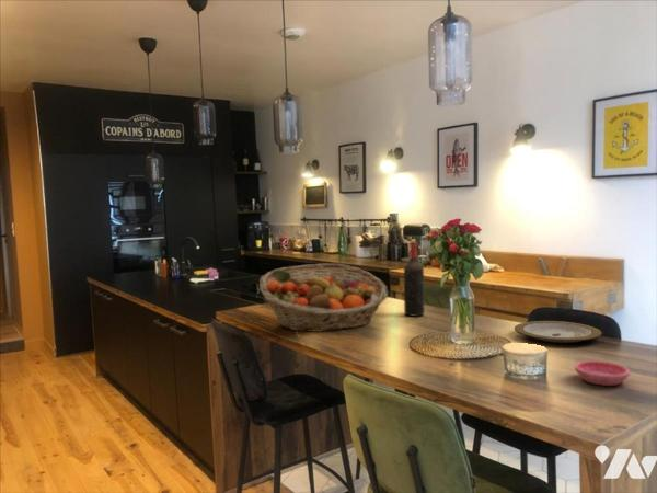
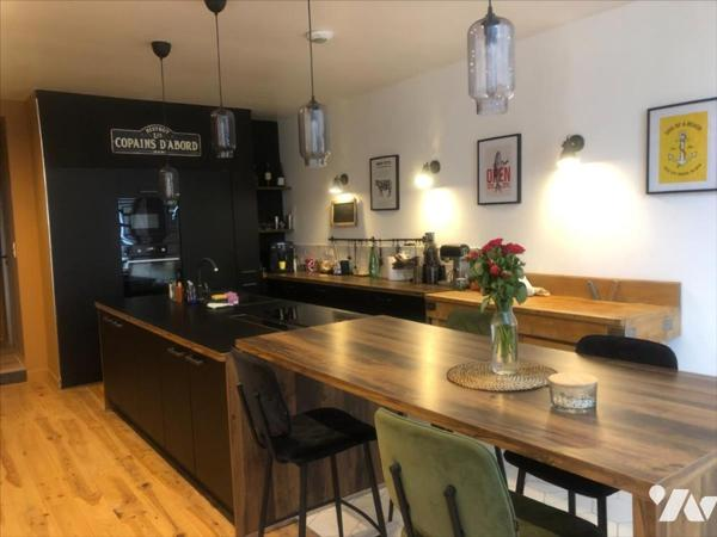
- plate [514,320,602,344]
- fruit basket [258,263,389,333]
- wine bottle [403,240,426,318]
- saucer [574,359,631,387]
